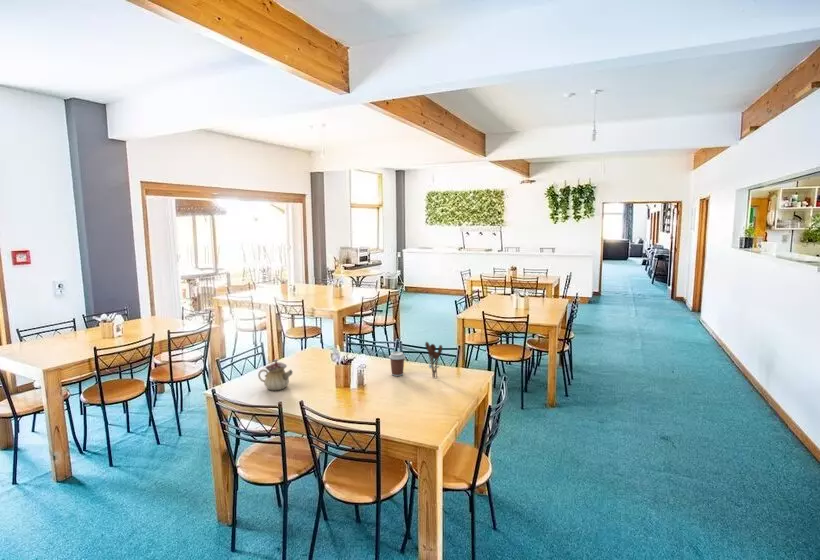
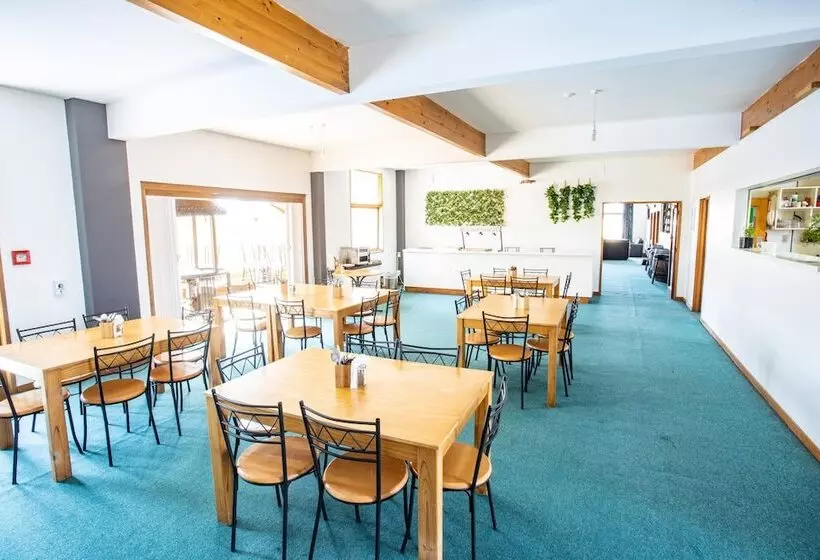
- utensil holder [424,341,444,379]
- teapot [257,358,294,391]
- coffee cup [388,351,406,377]
